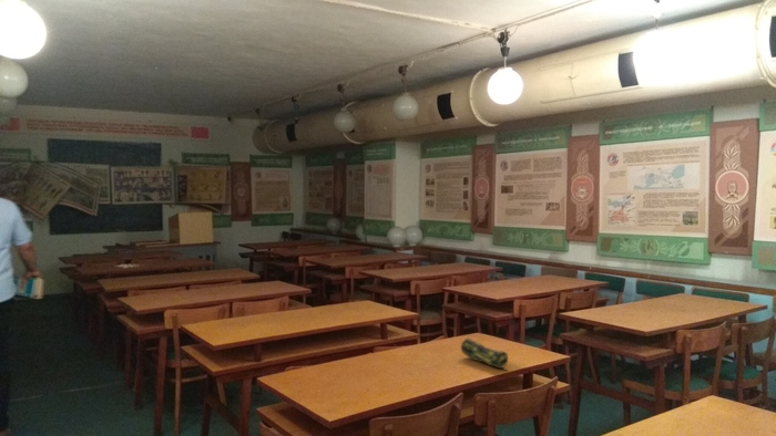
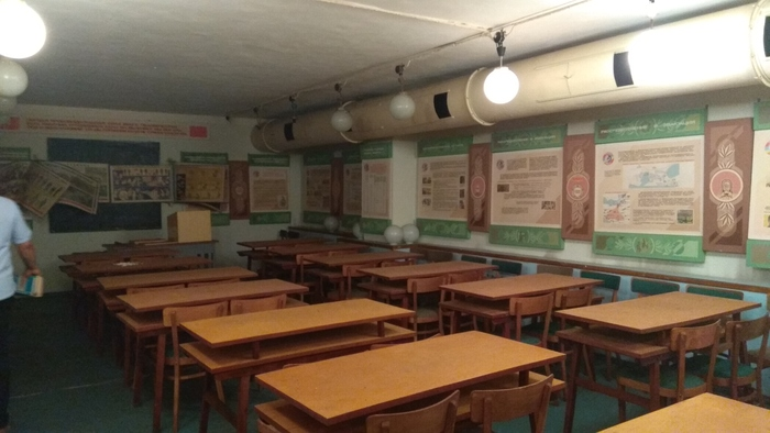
- pencil case [460,338,509,370]
